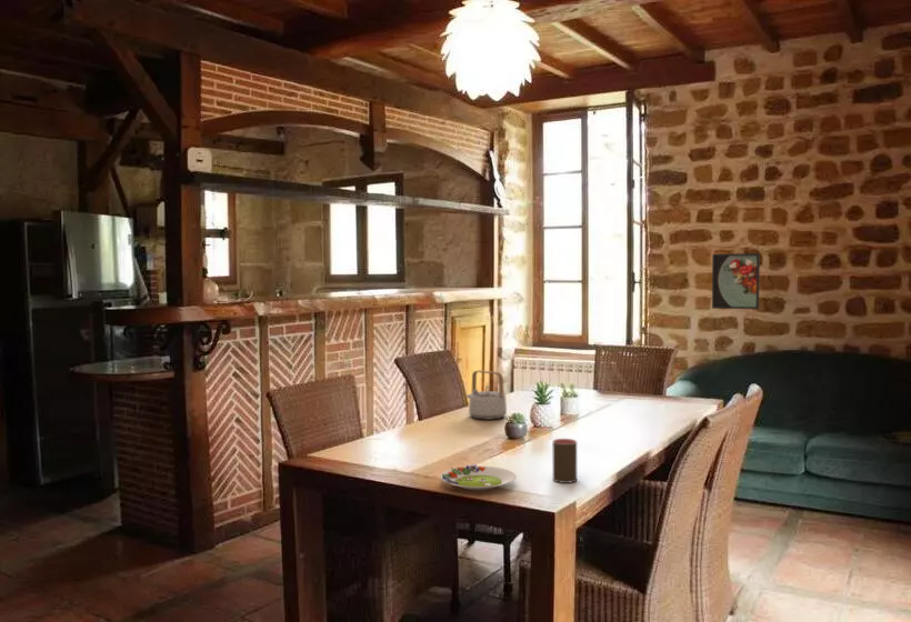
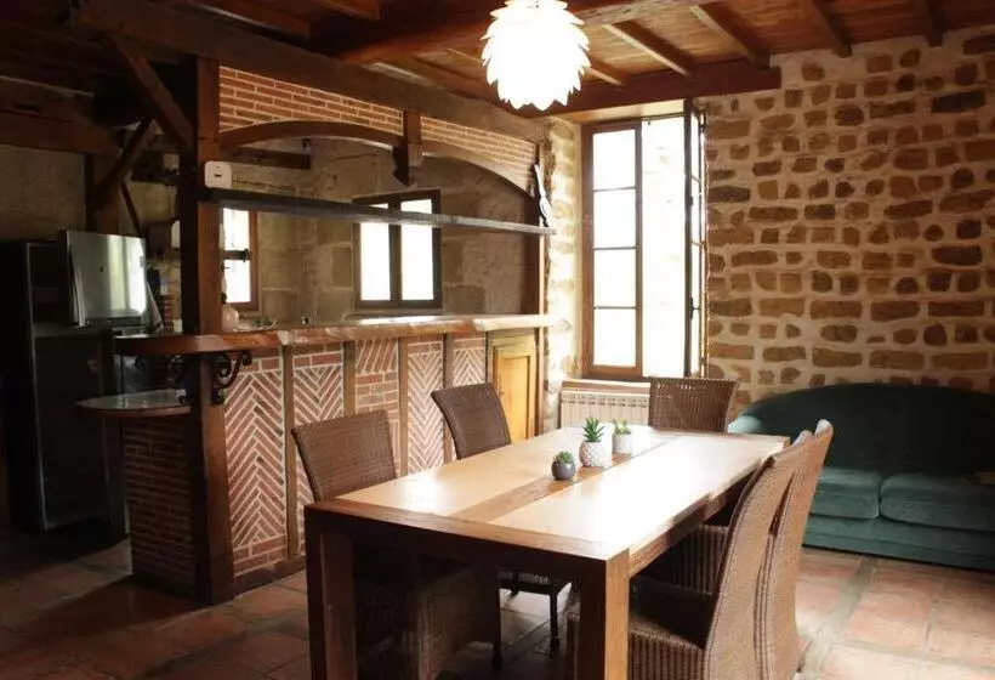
- salad plate [439,463,518,491]
- teapot [465,369,508,421]
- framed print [711,252,761,310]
- cup [552,438,578,484]
